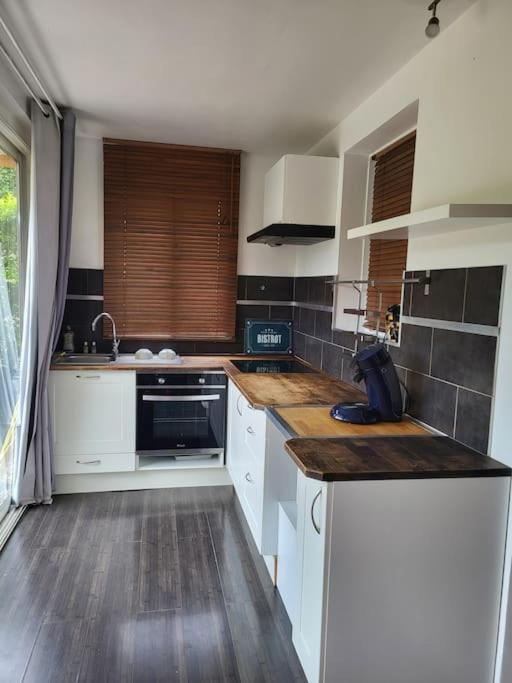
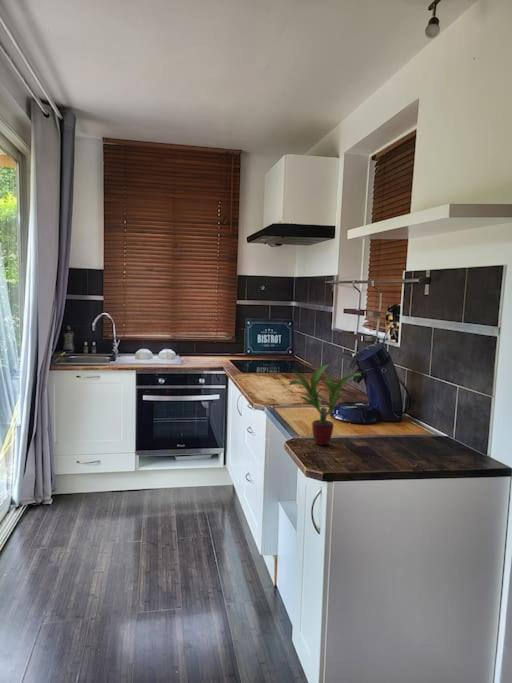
+ potted plant [288,363,364,446]
